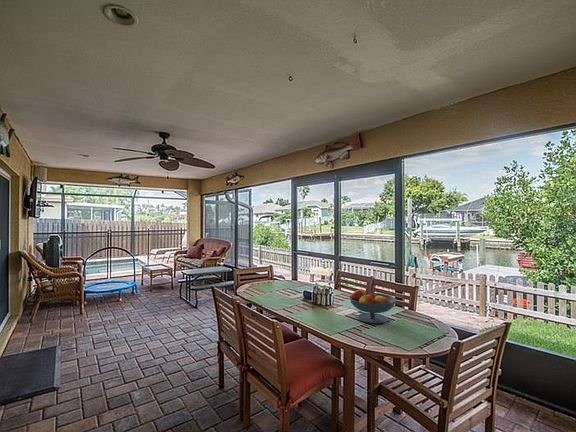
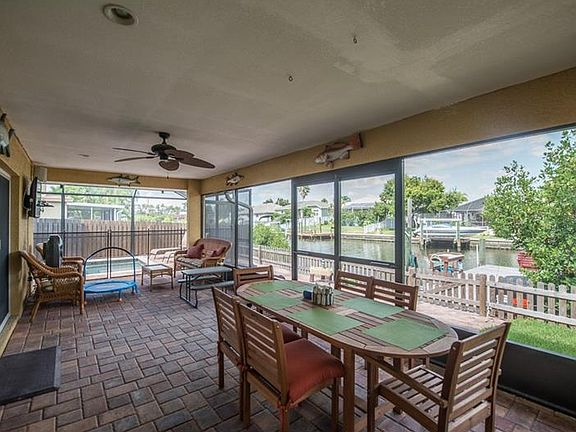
- fruit bowl [348,288,397,325]
